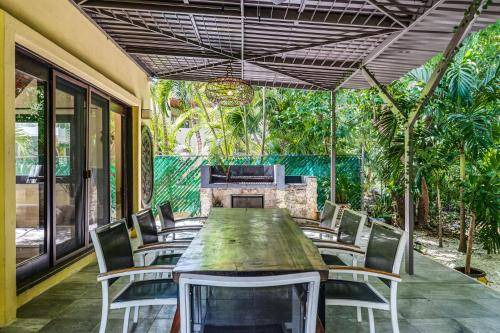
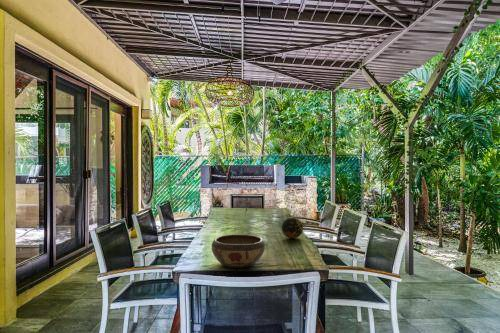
+ decorative bowl [211,233,266,269]
+ decorative orb [281,216,304,239]
